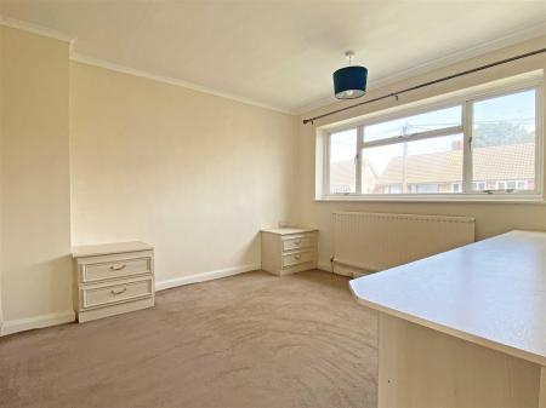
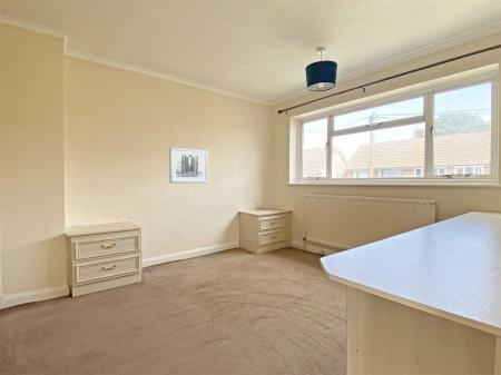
+ wall art [168,147,209,184]
